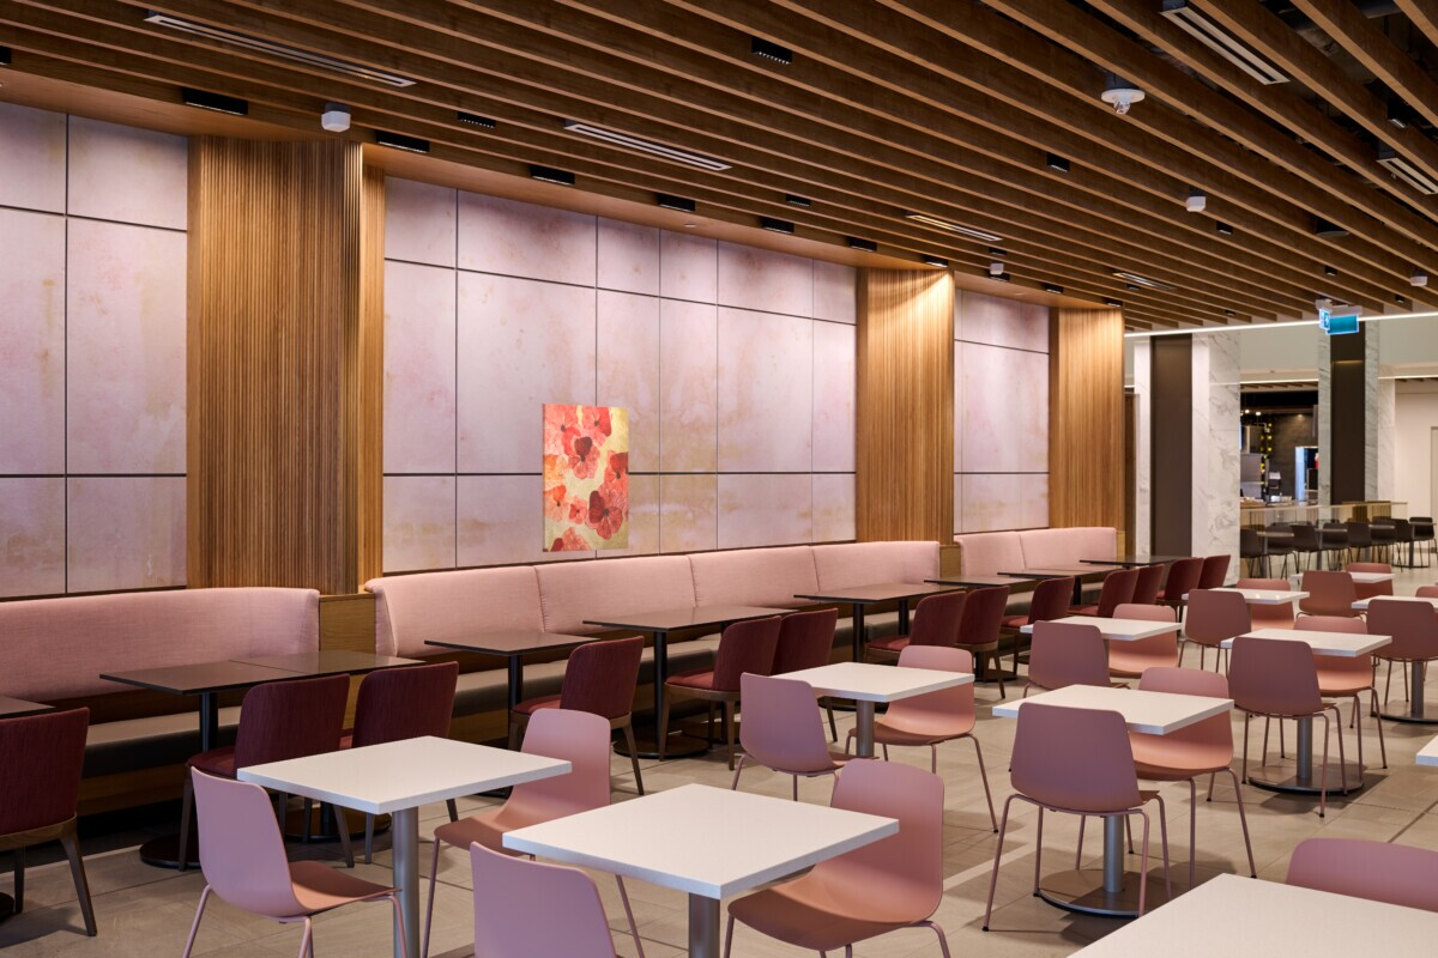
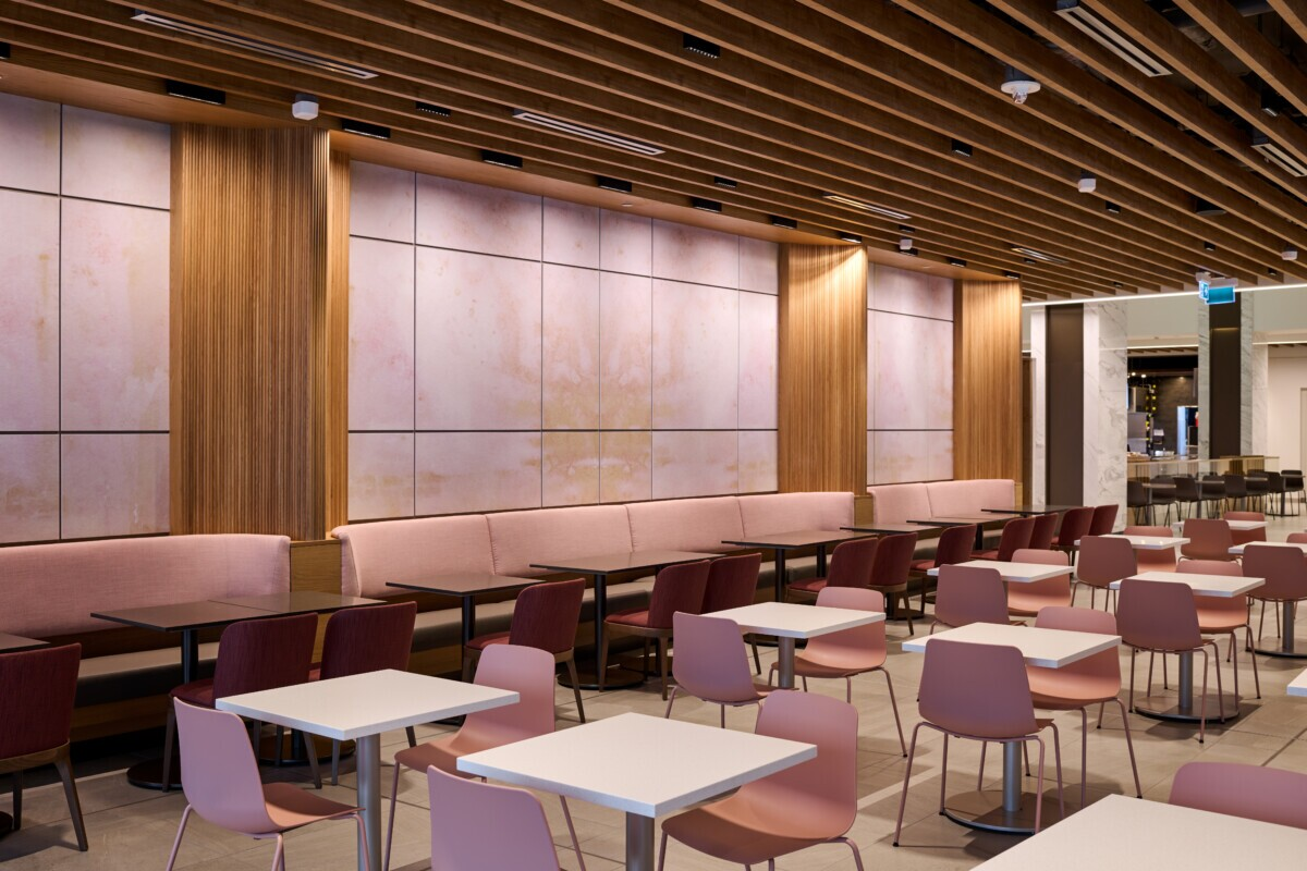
- wall art [542,402,630,553]
